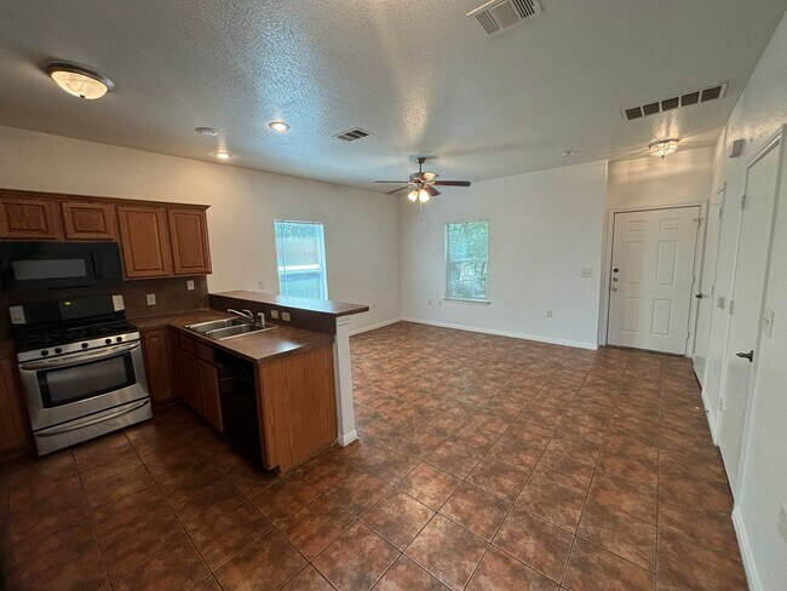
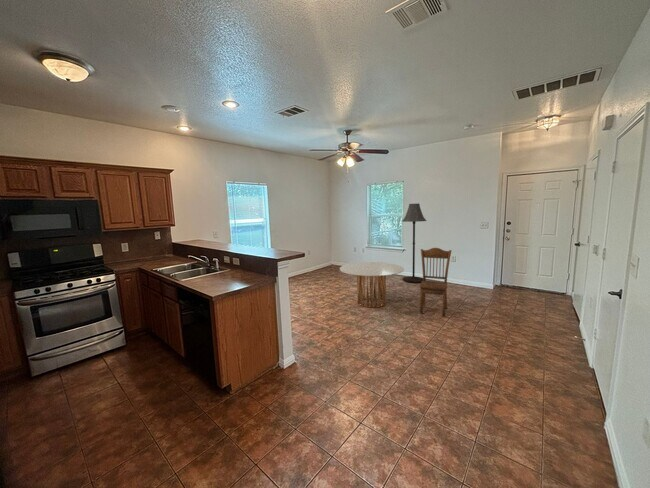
+ round table [339,261,405,308]
+ floor lamp [401,203,427,284]
+ dining chair [419,247,453,317]
